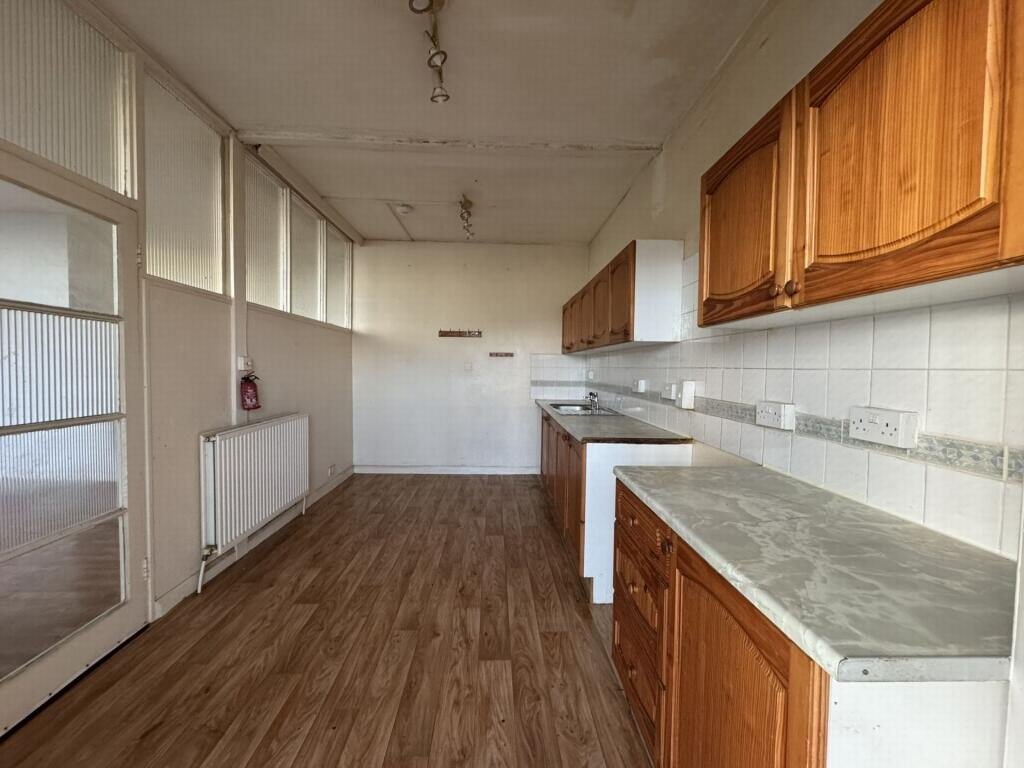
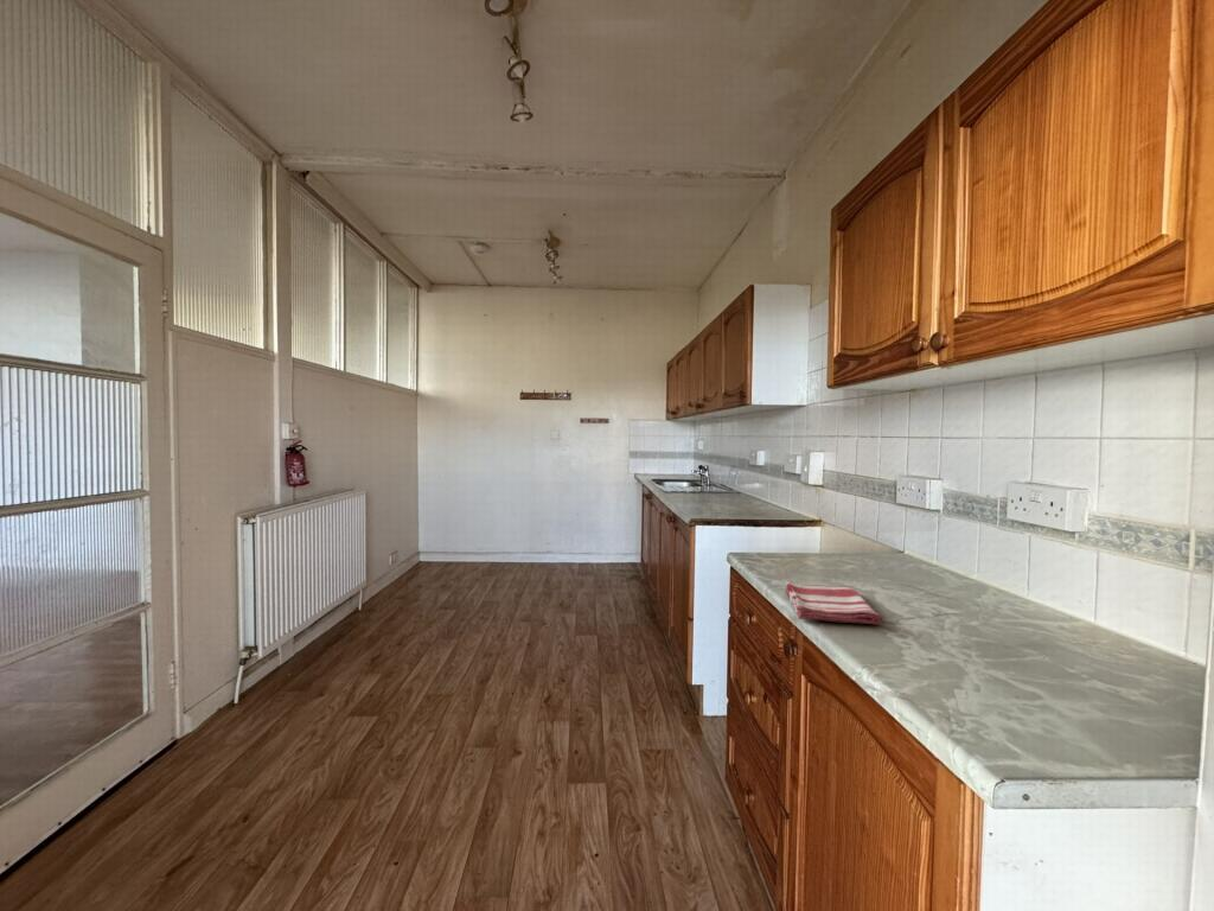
+ dish towel [784,581,884,625]
